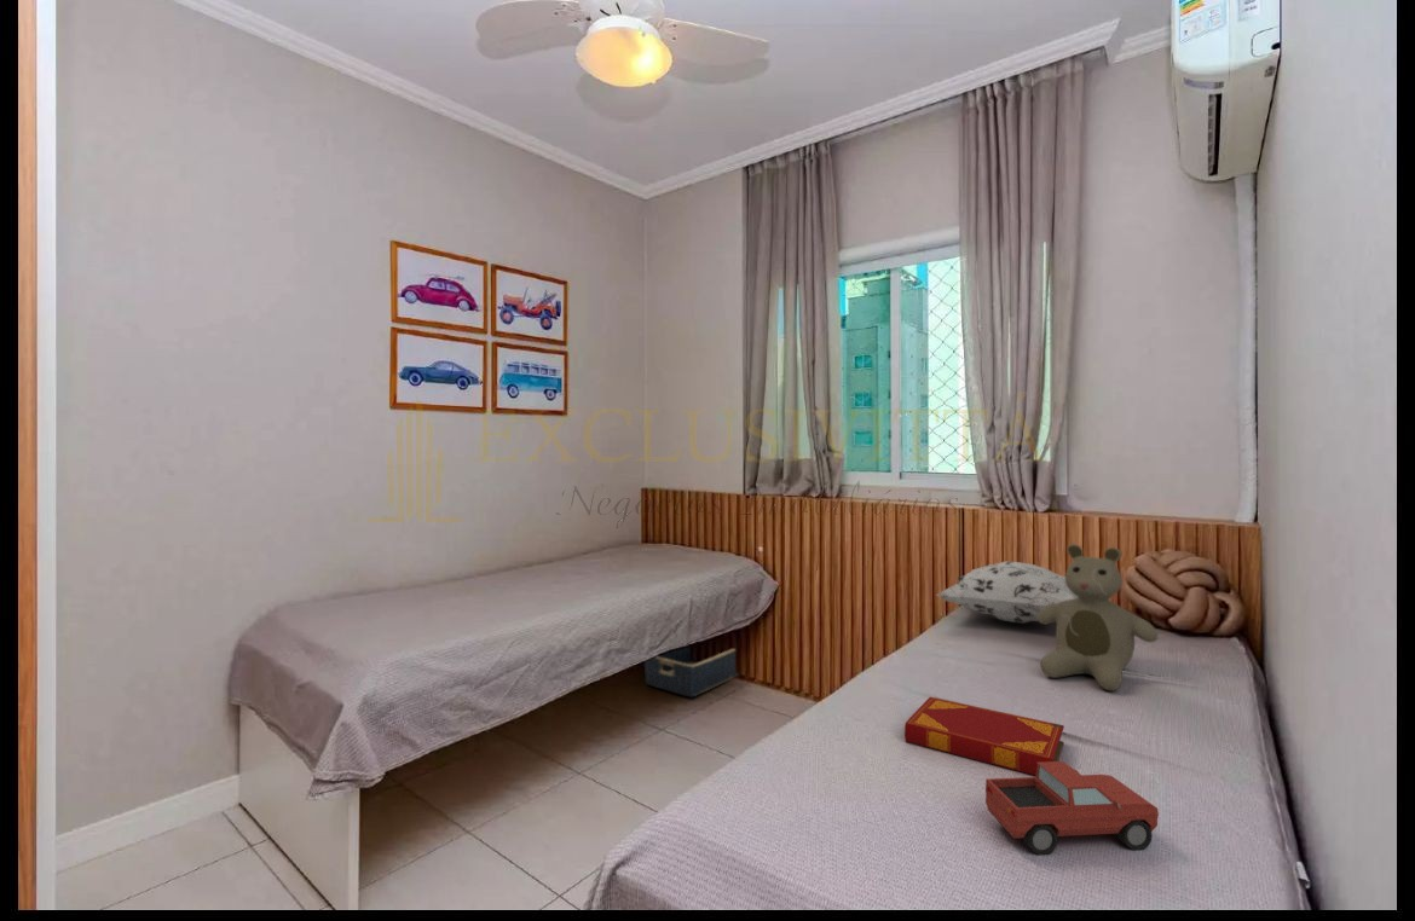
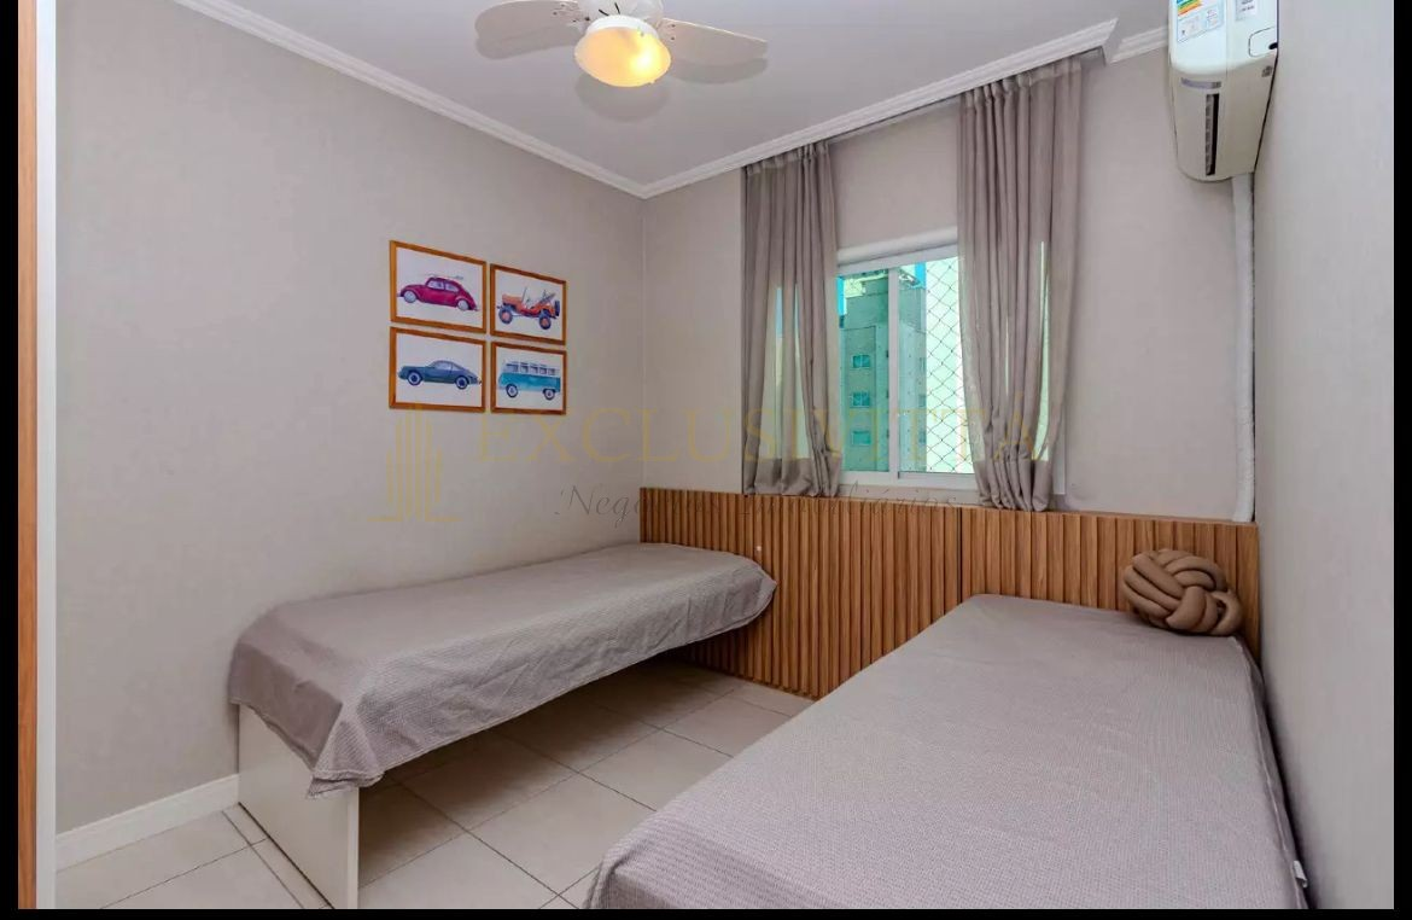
- teddy bear [1038,543,1160,691]
- hardback book [903,696,1065,777]
- decorative pillow [935,560,1079,625]
- toy car [984,760,1160,857]
- basket [643,645,740,699]
